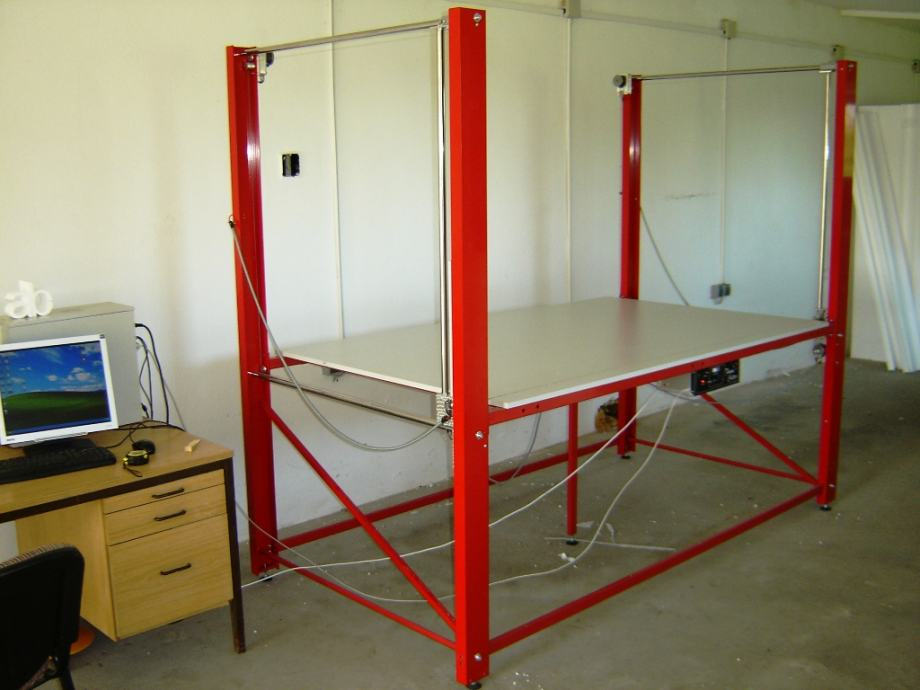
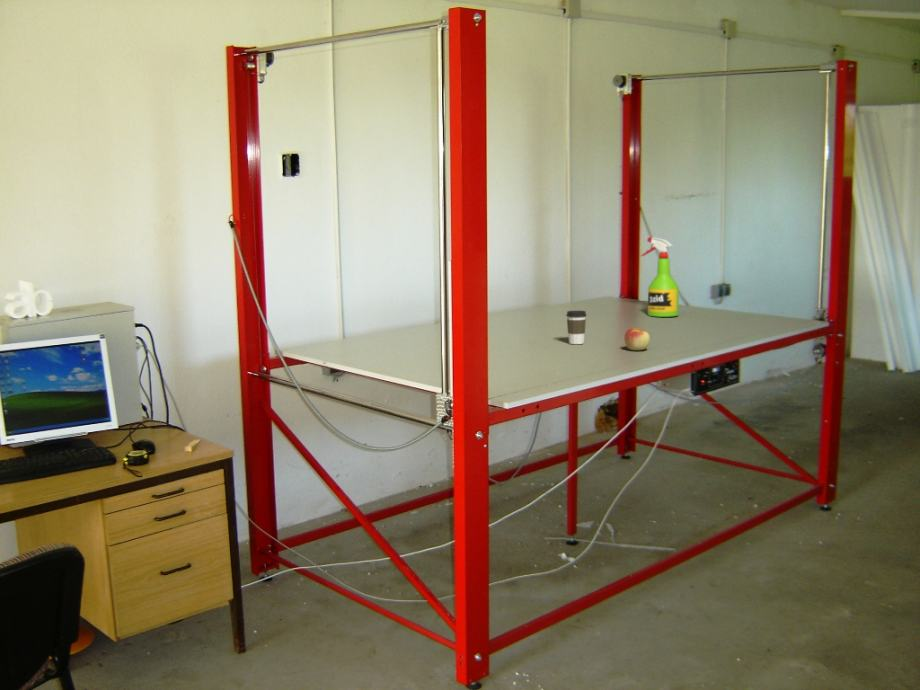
+ coffee cup [565,310,587,345]
+ apple [624,327,651,351]
+ spray bottle [639,236,680,318]
